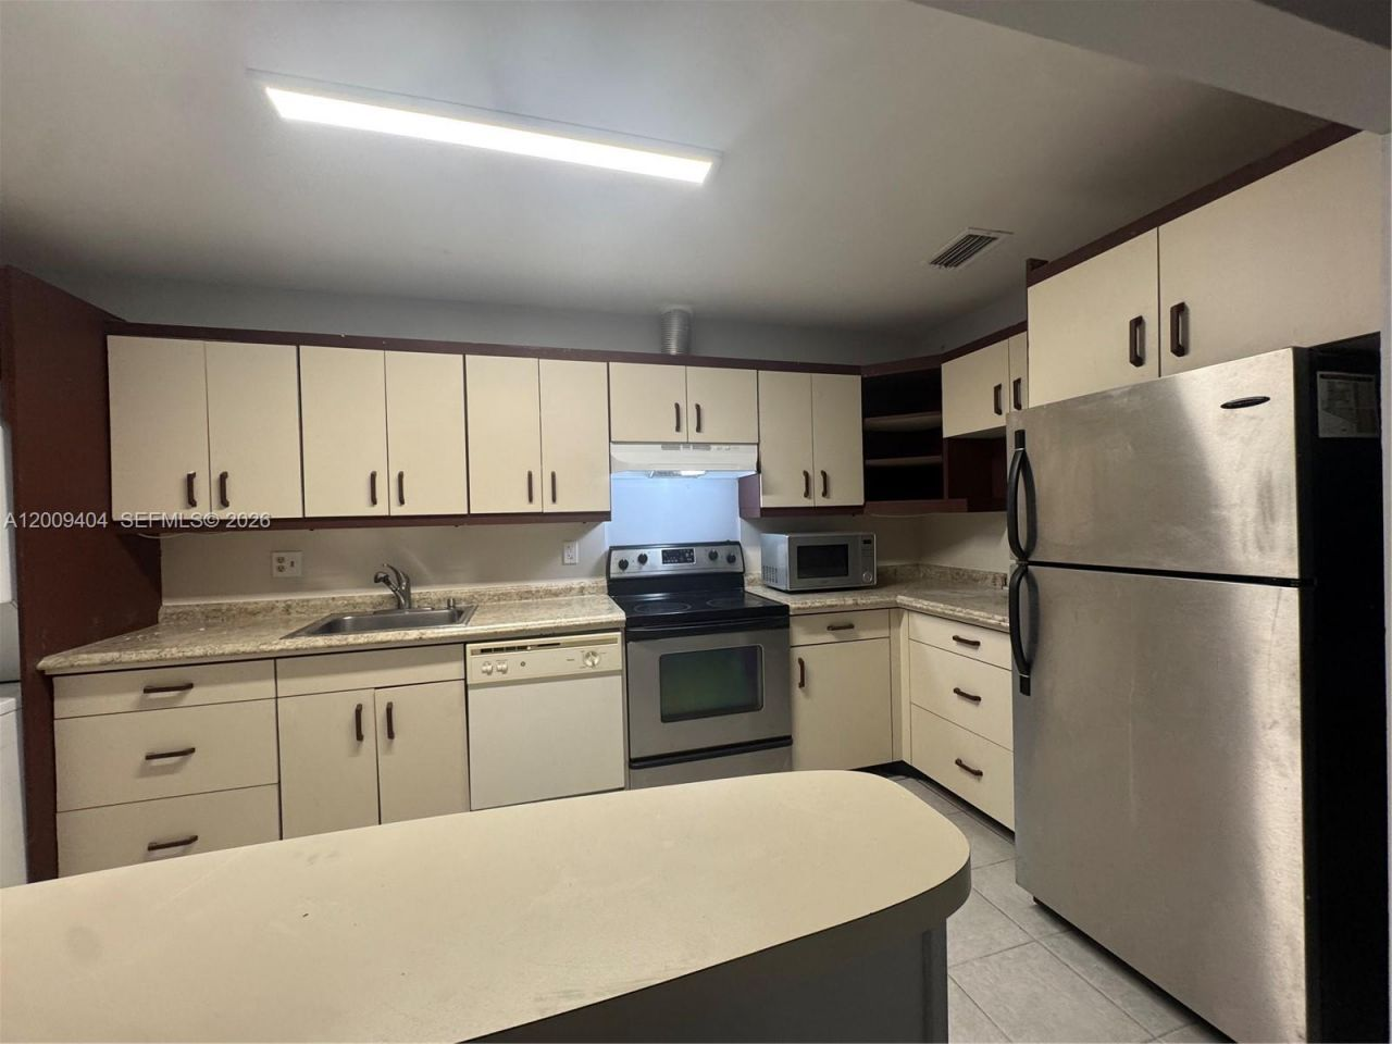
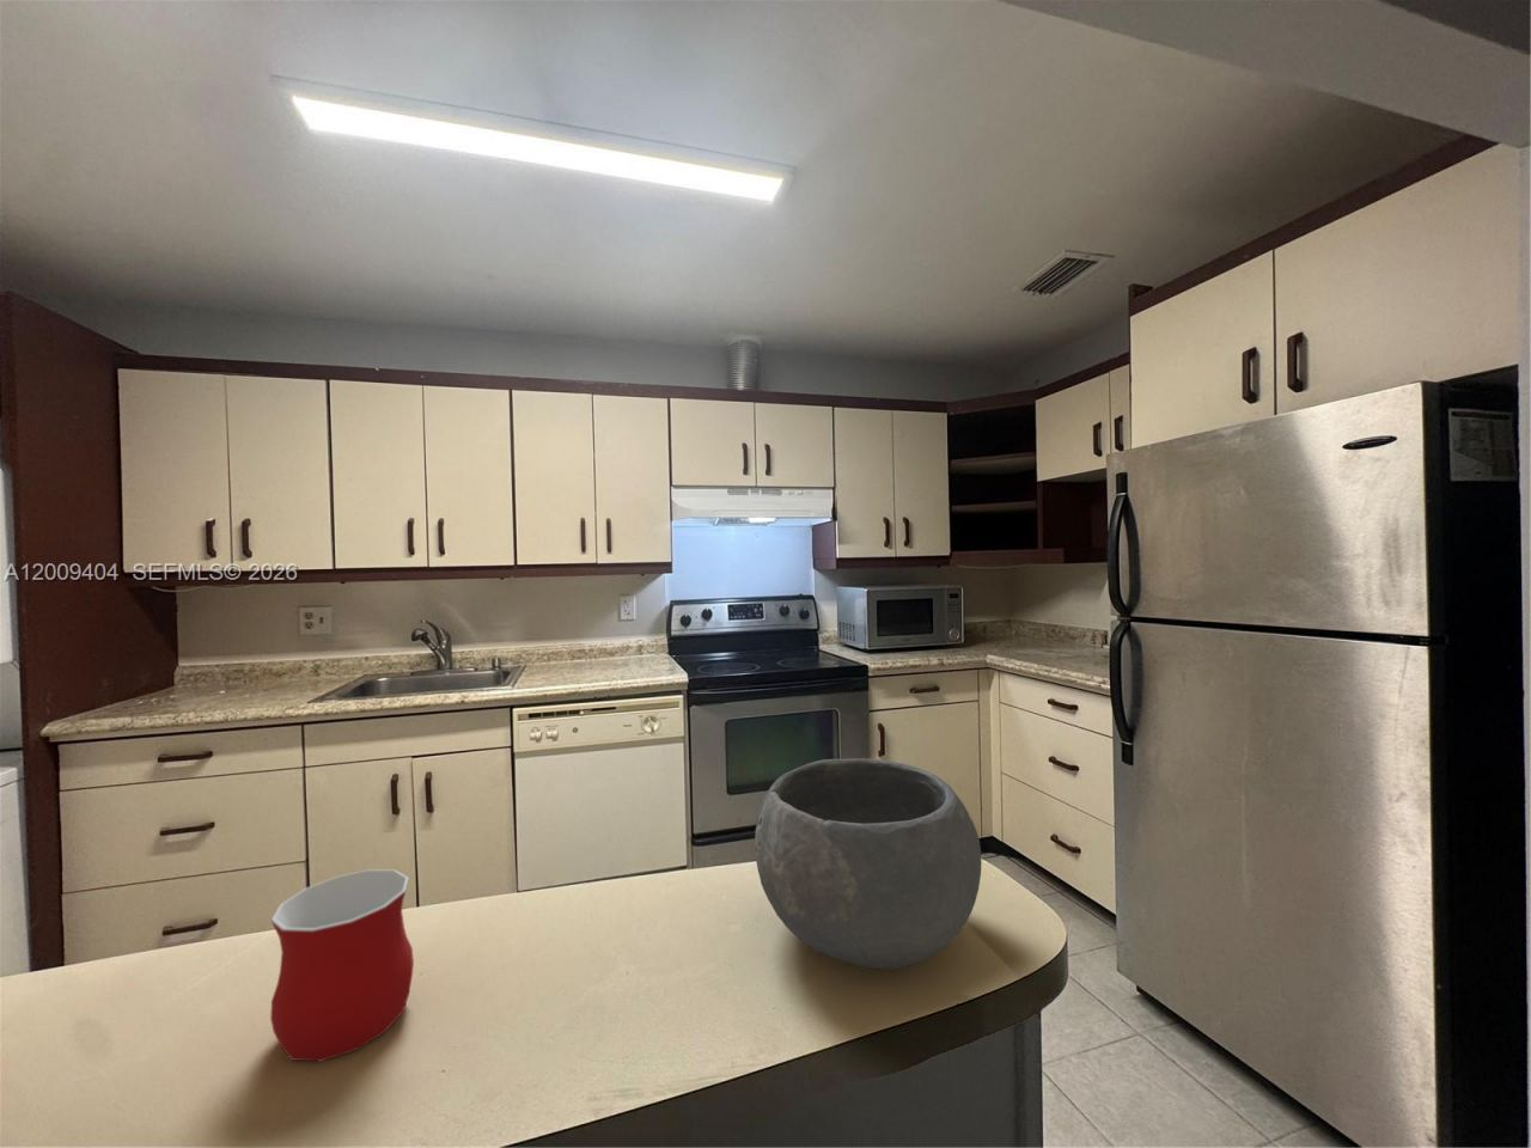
+ mug [269,868,415,1062]
+ bowl [753,757,984,970]
